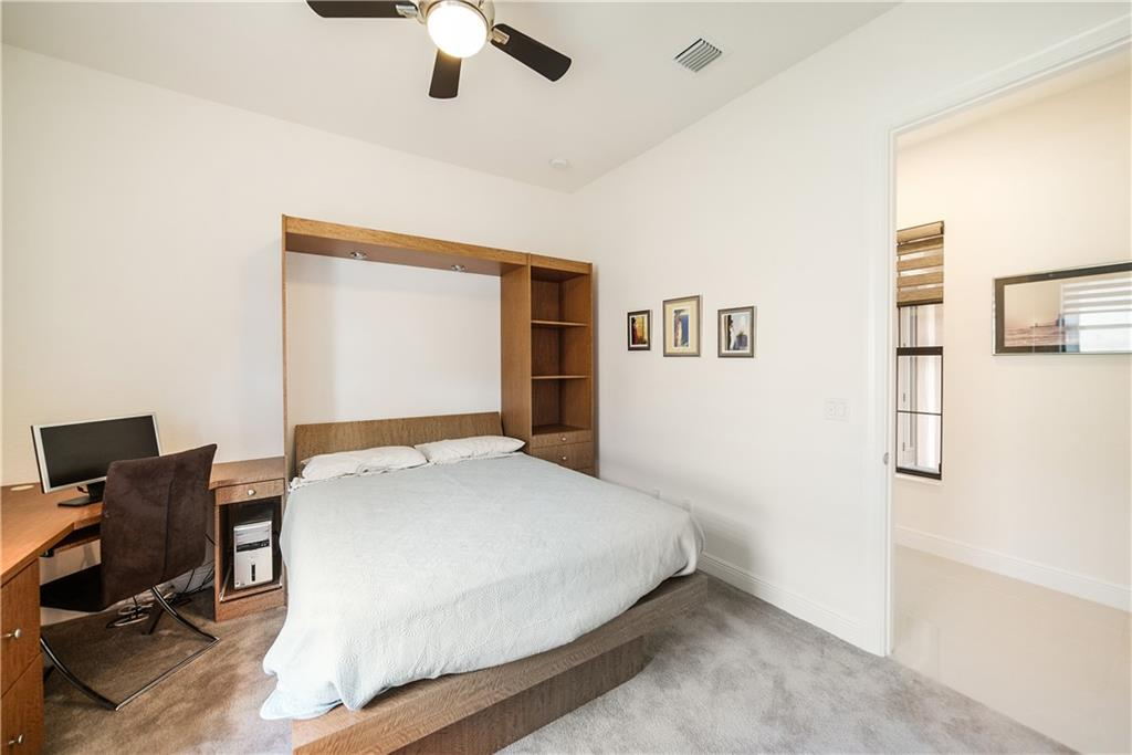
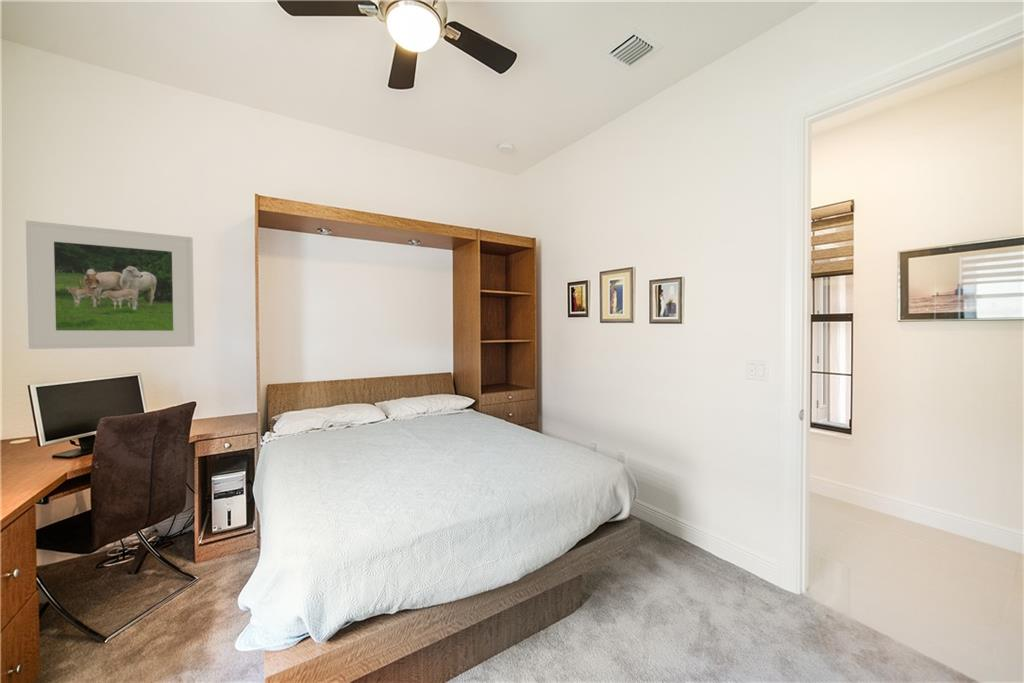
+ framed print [25,220,196,350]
